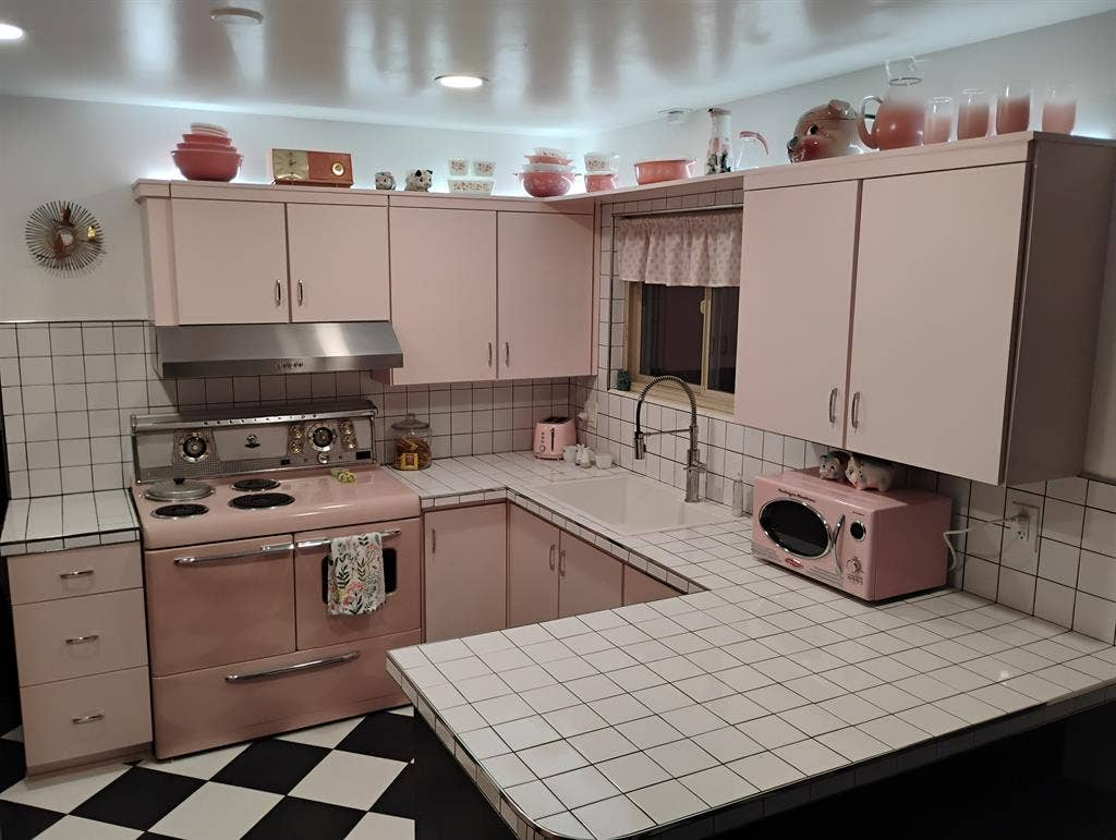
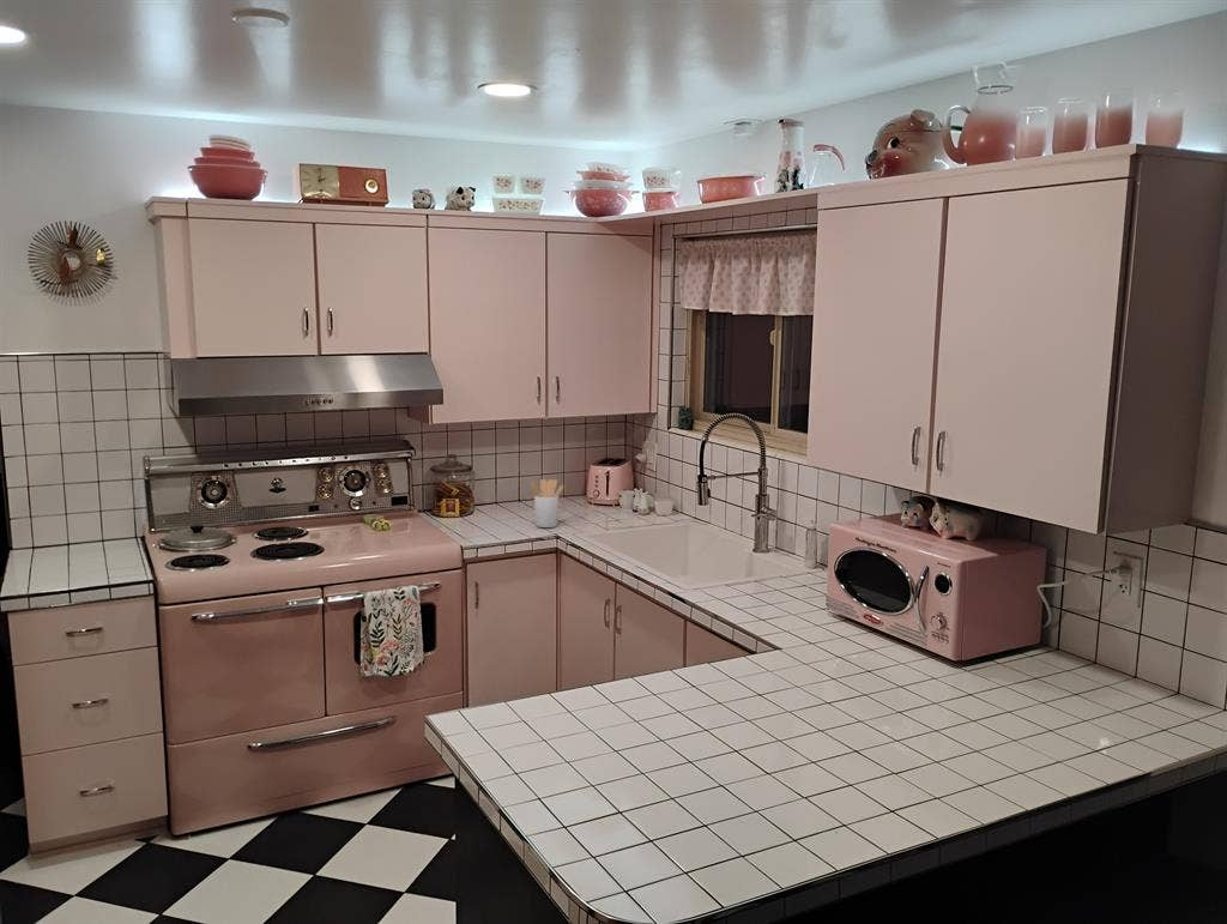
+ utensil holder [530,478,564,529]
